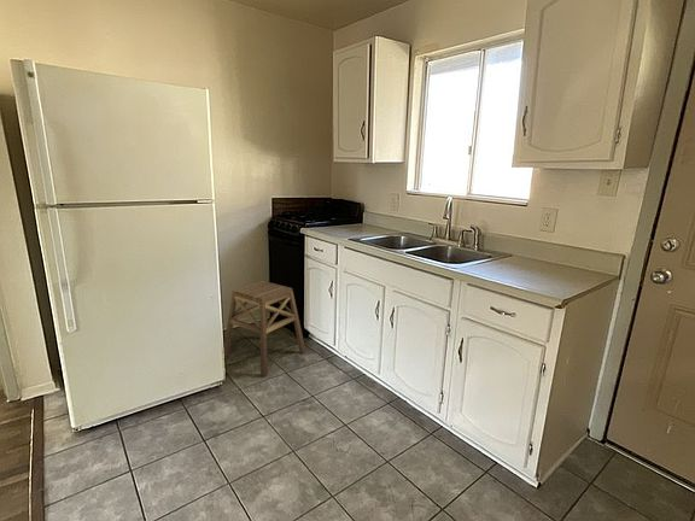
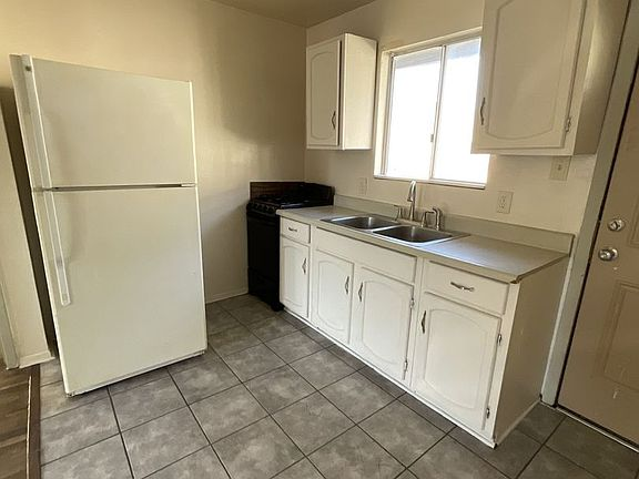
- stool [223,280,308,377]
